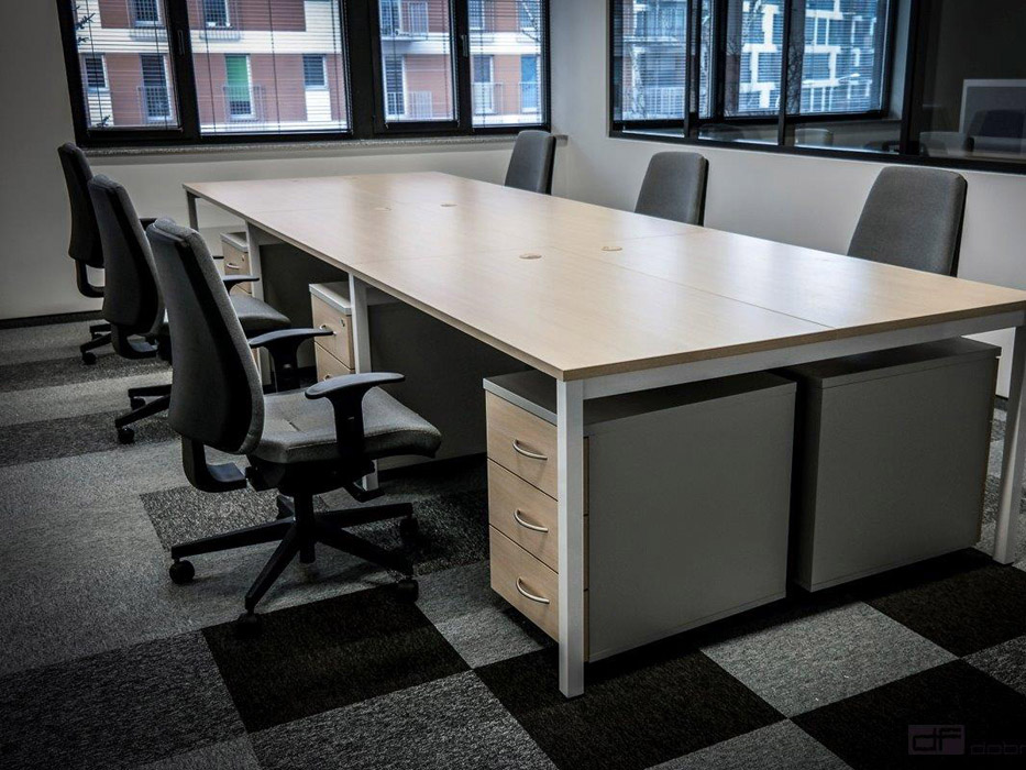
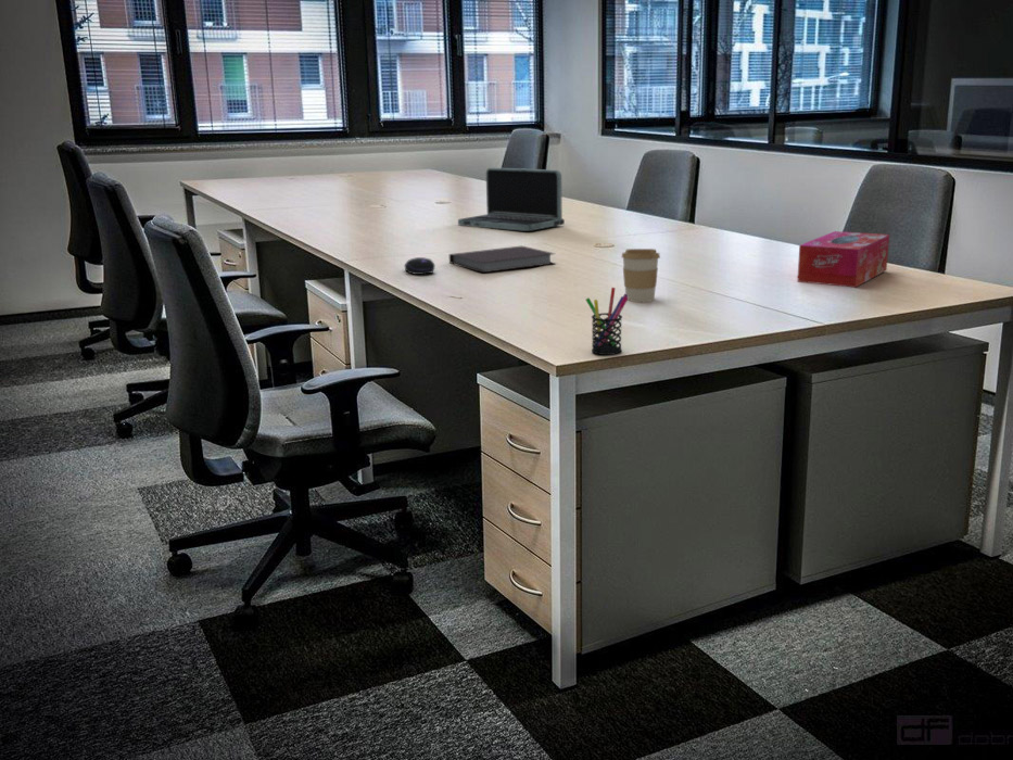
+ computer mouse [403,256,436,276]
+ coffee cup [620,248,661,303]
+ laptop [457,167,566,232]
+ notebook [448,245,557,274]
+ tissue box [796,230,890,289]
+ pen holder [585,287,628,356]
